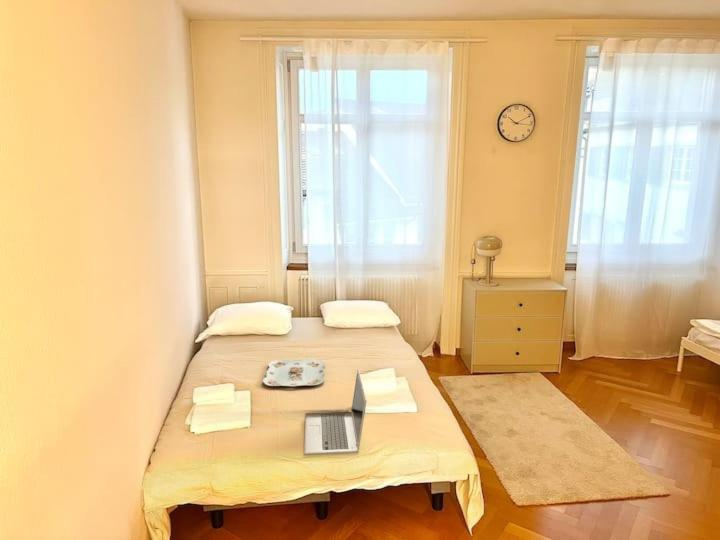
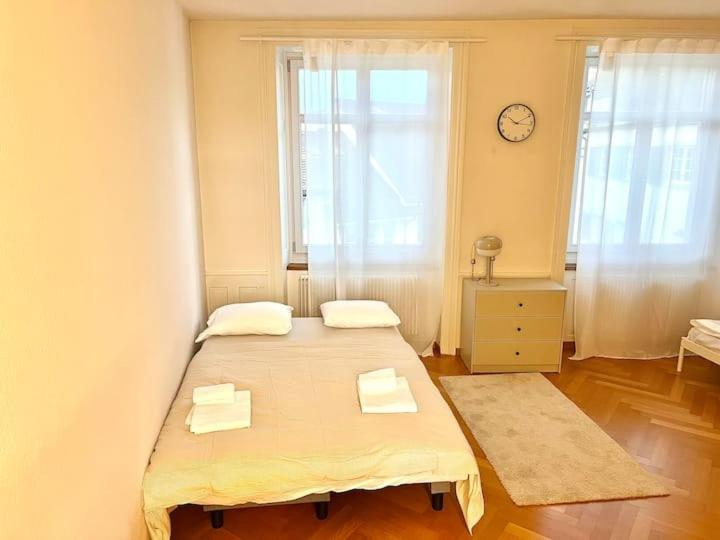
- laptop [303,367,368,456]
- serving tray [262,357,326,388]
